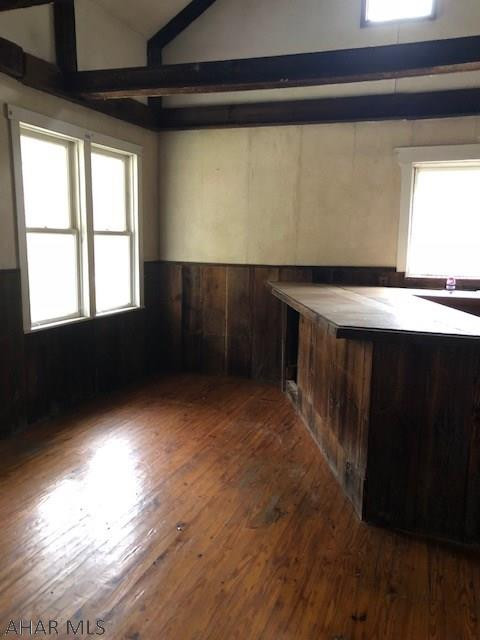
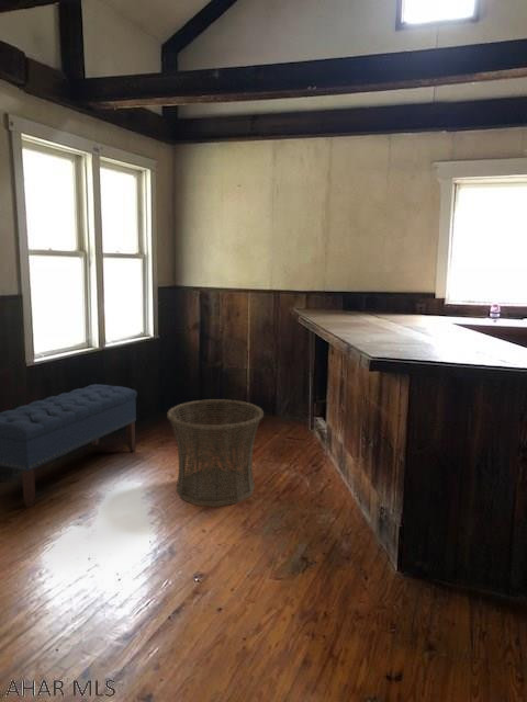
+ bench [0,383,138,509]
+ basket [166,398,265,508]
